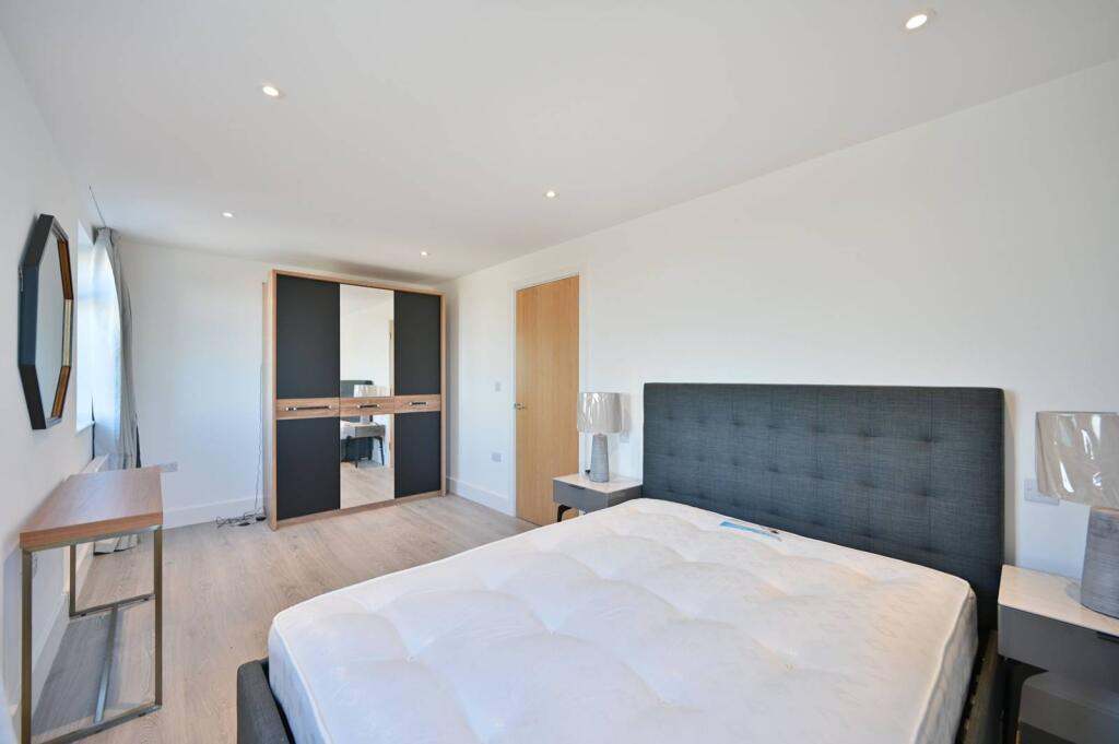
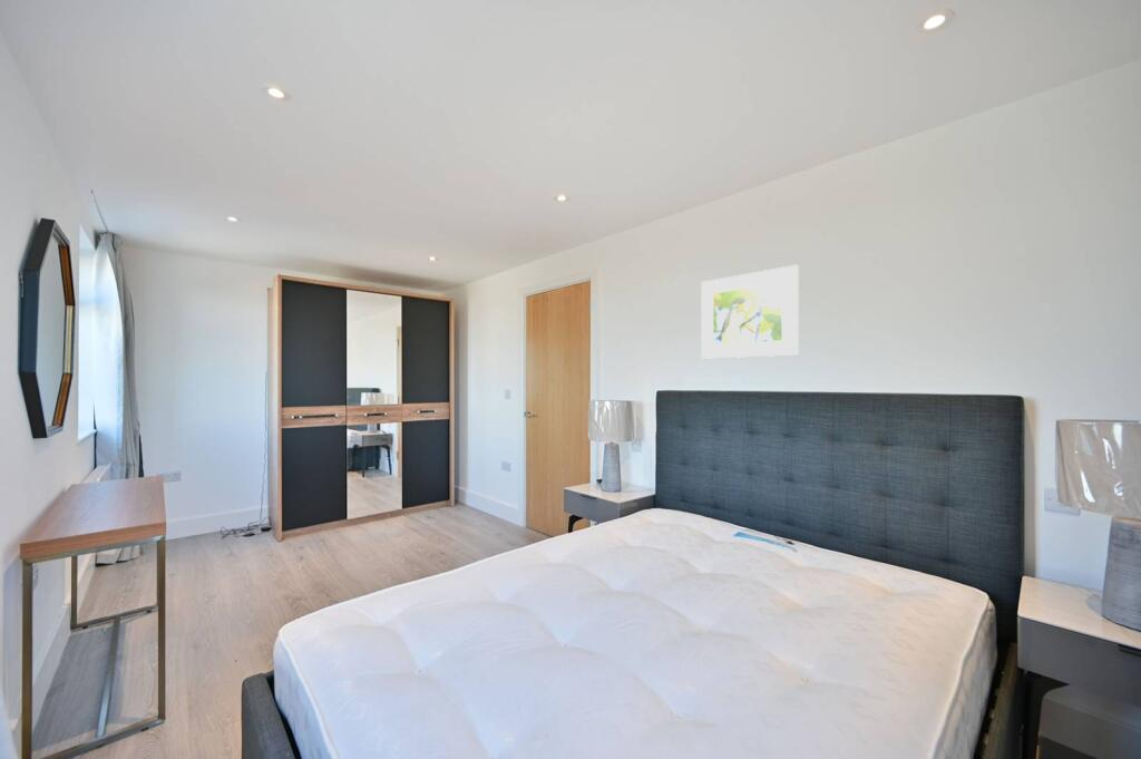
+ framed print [700,264,800,360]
